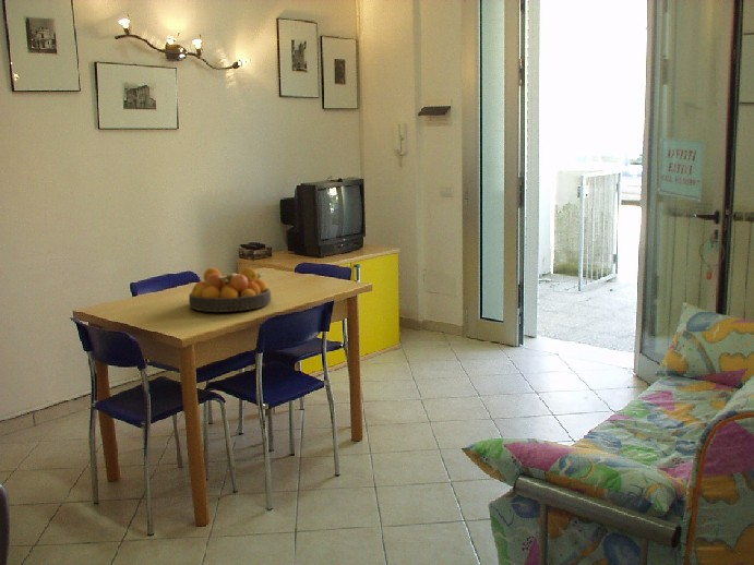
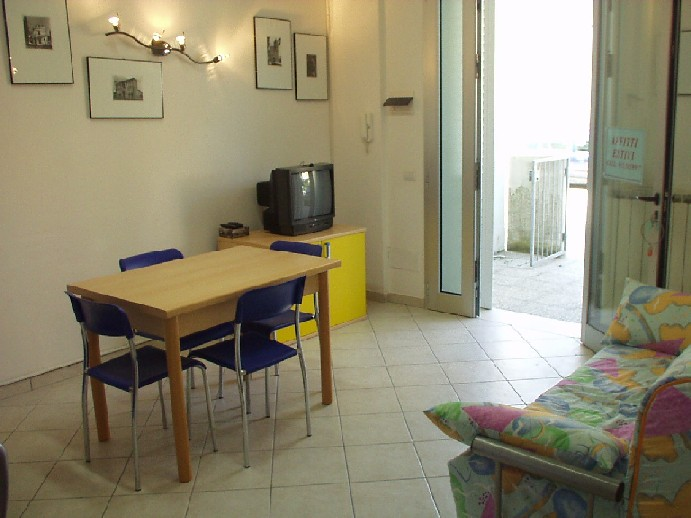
- fruit bowl [188,266,272,313]
